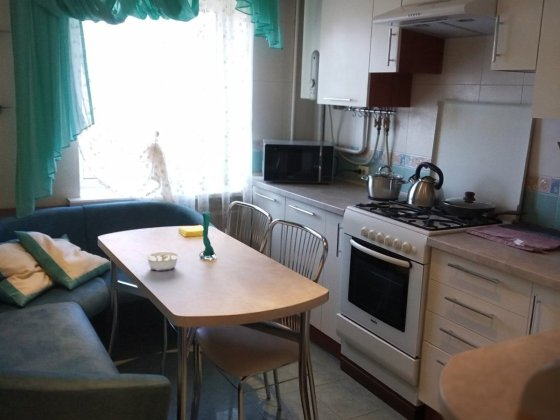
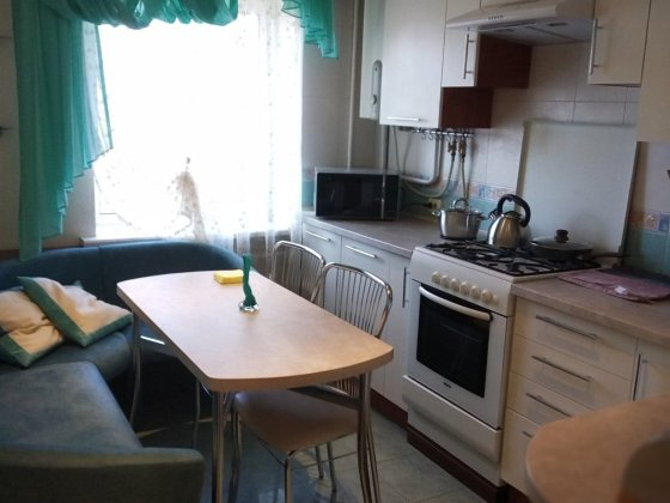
- legume [138,251,181,272]
